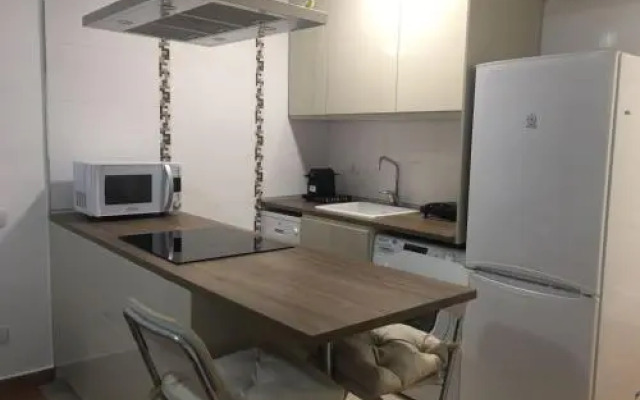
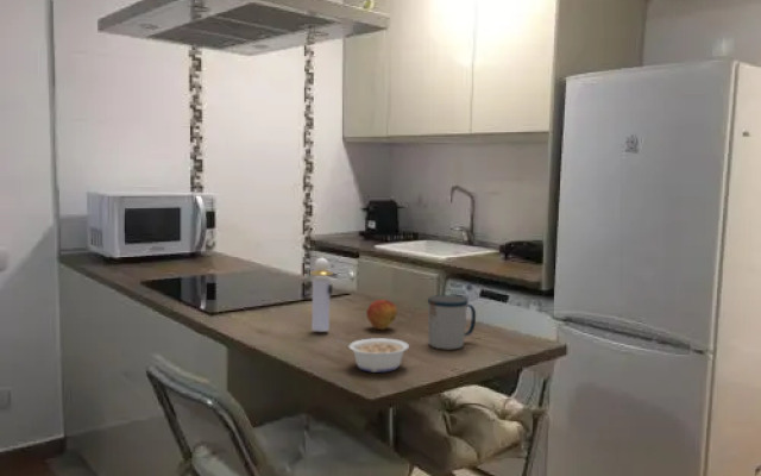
+ mug [427,294,477,351]
+ legume [335,337,410,374]
+ perfume bottle [309,256,334,332]
+ fruit [365,299,398,331]
